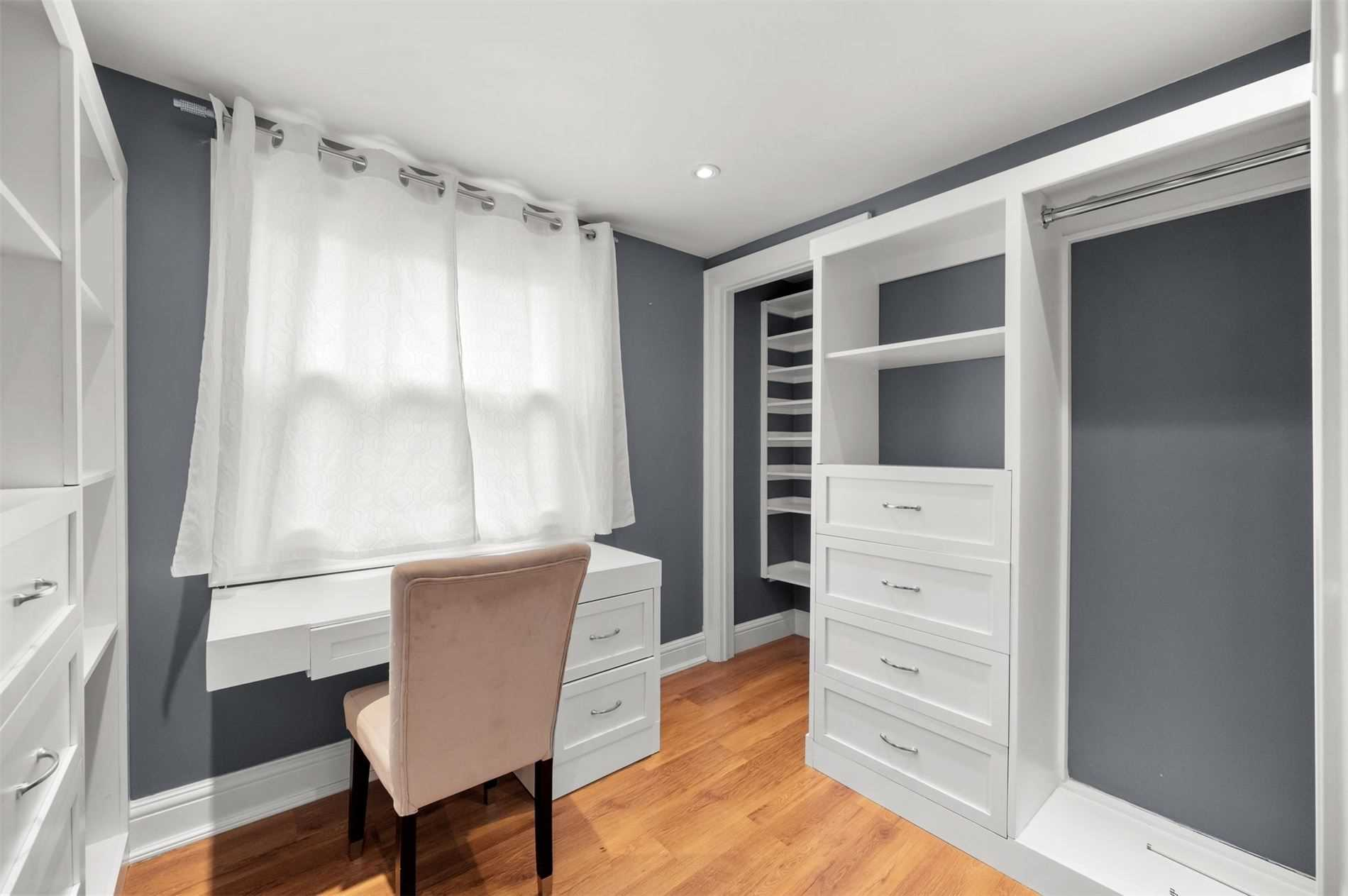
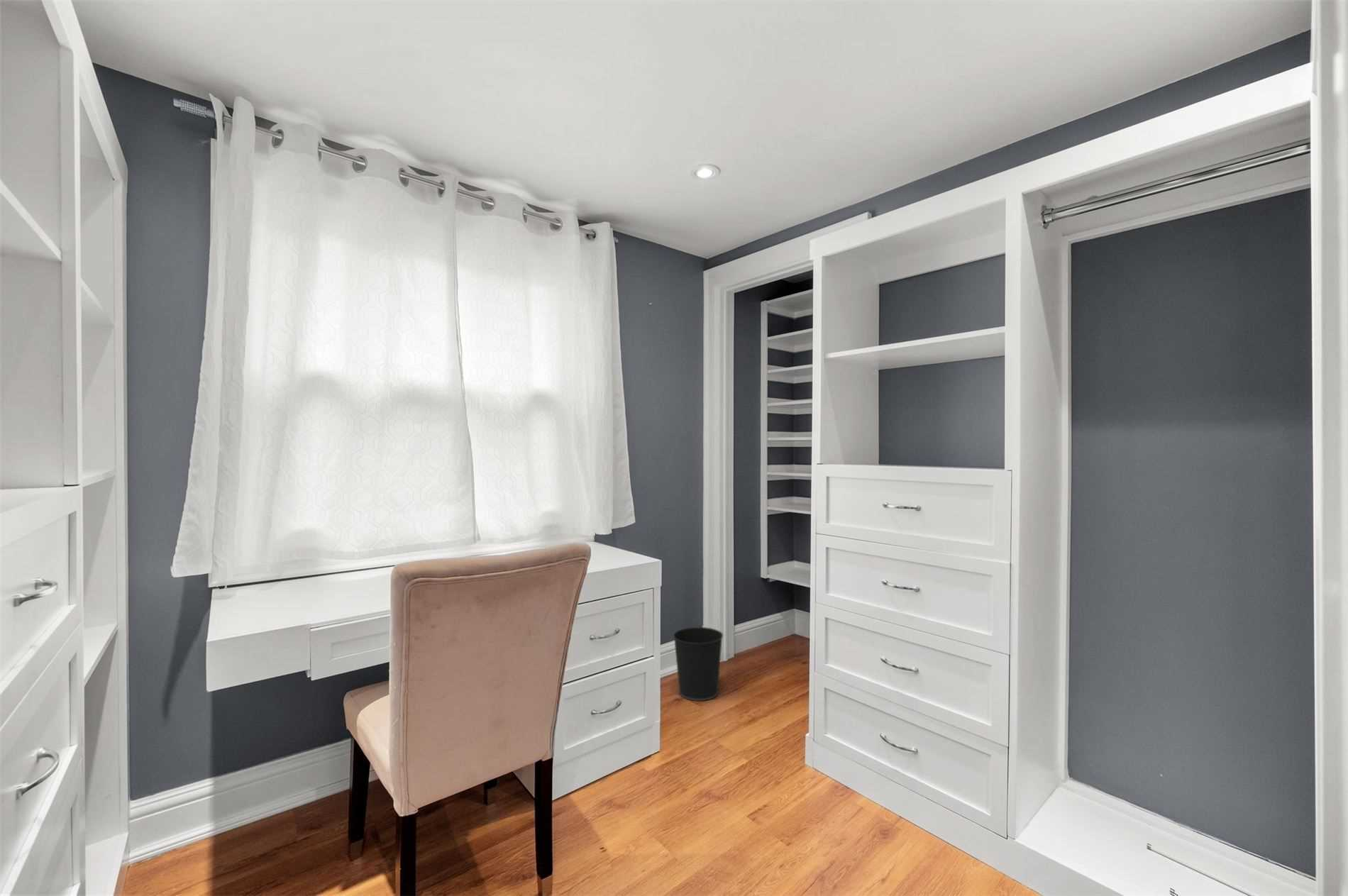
+ wastebasket [672,626,724,702]
